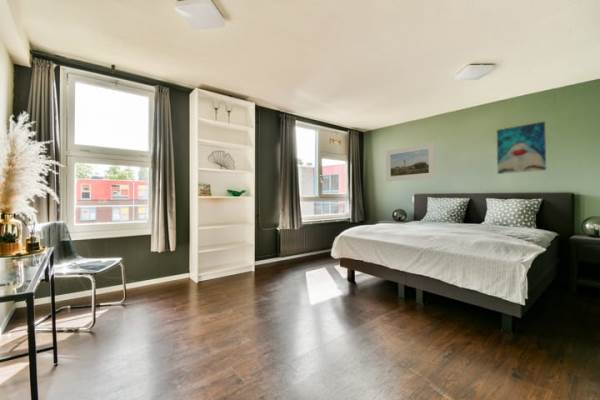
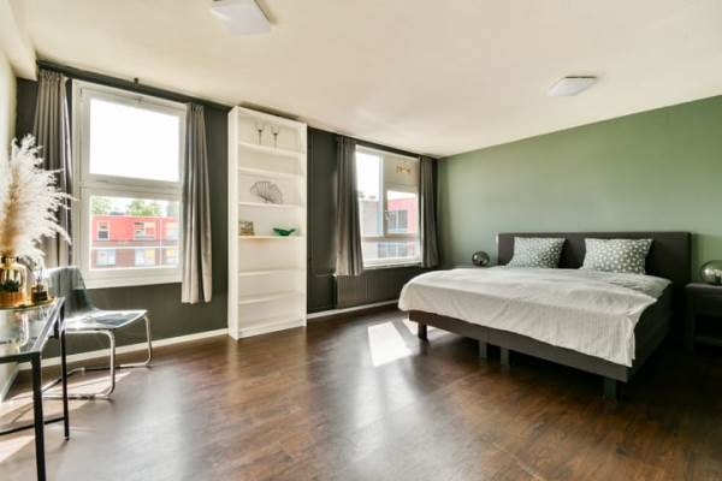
- wall art [496,120,547,175]
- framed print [385,141,436,182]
